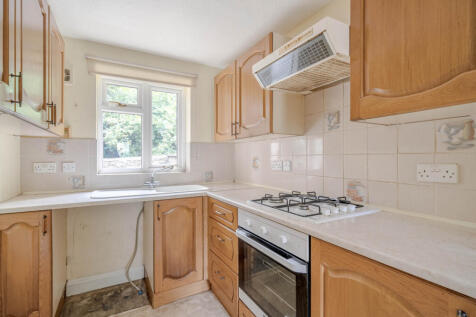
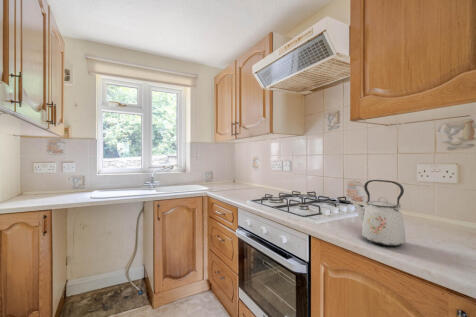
+ kettle [351,179,407,247]
